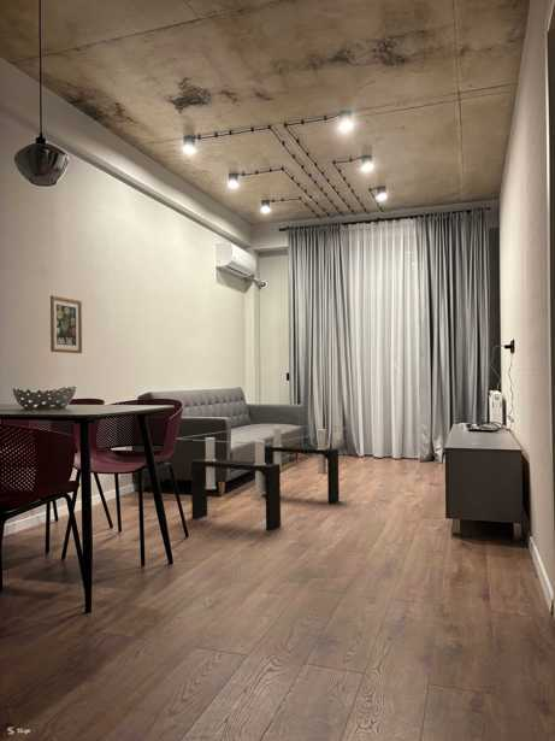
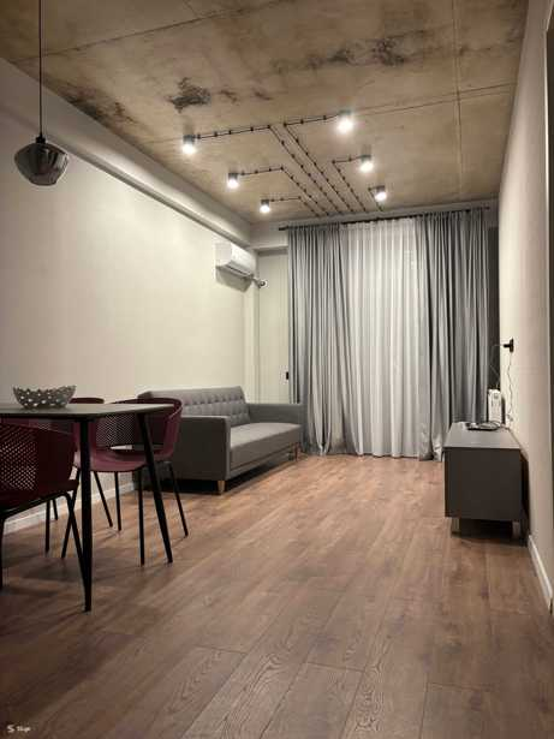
- coffee table [176,423,350,531]
- wall art [49,294,83,354]
